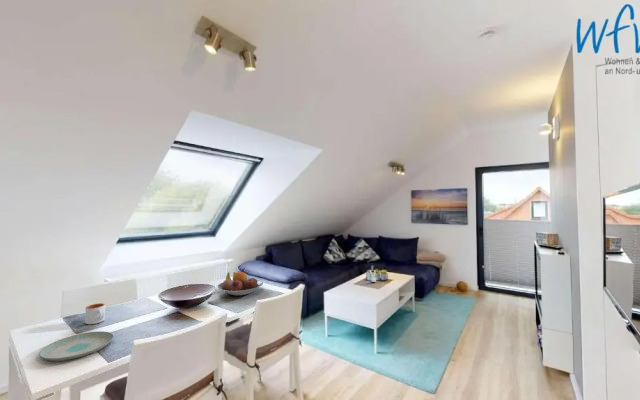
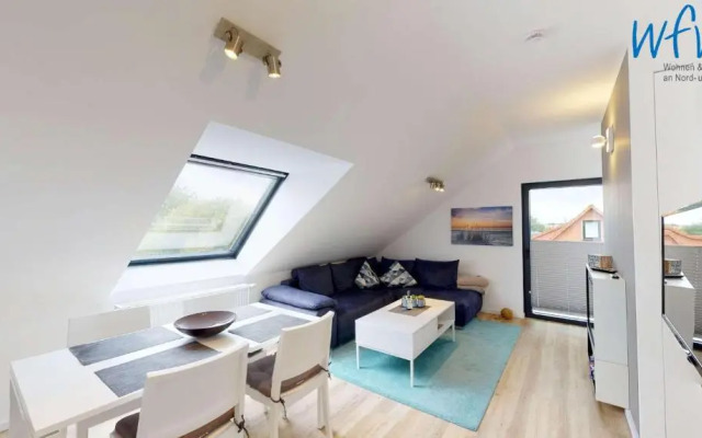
- plate [38,330,114,362]
- fruit bowl [216,271,264,296]
- mug [84,302,106,325]
